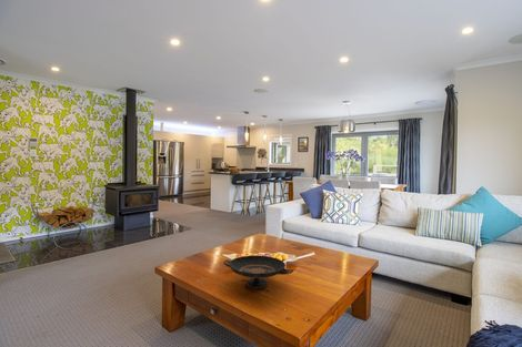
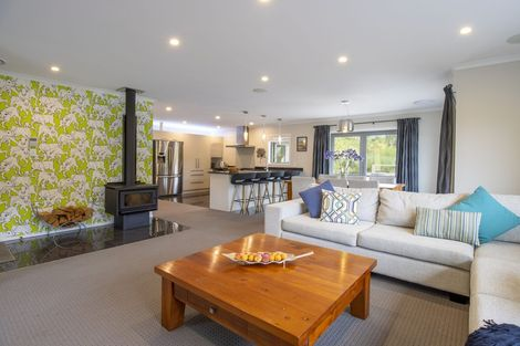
- decorative bowl [223,254,295,289]
